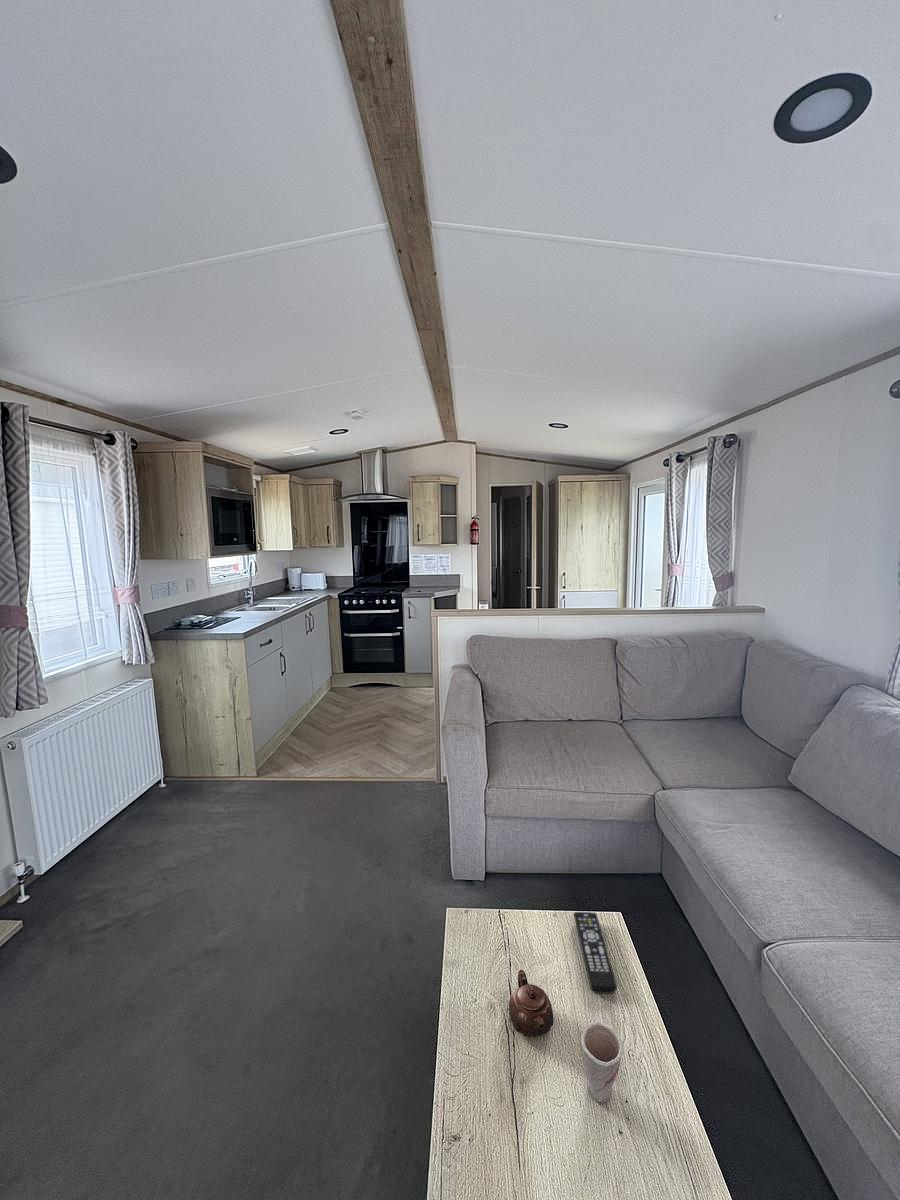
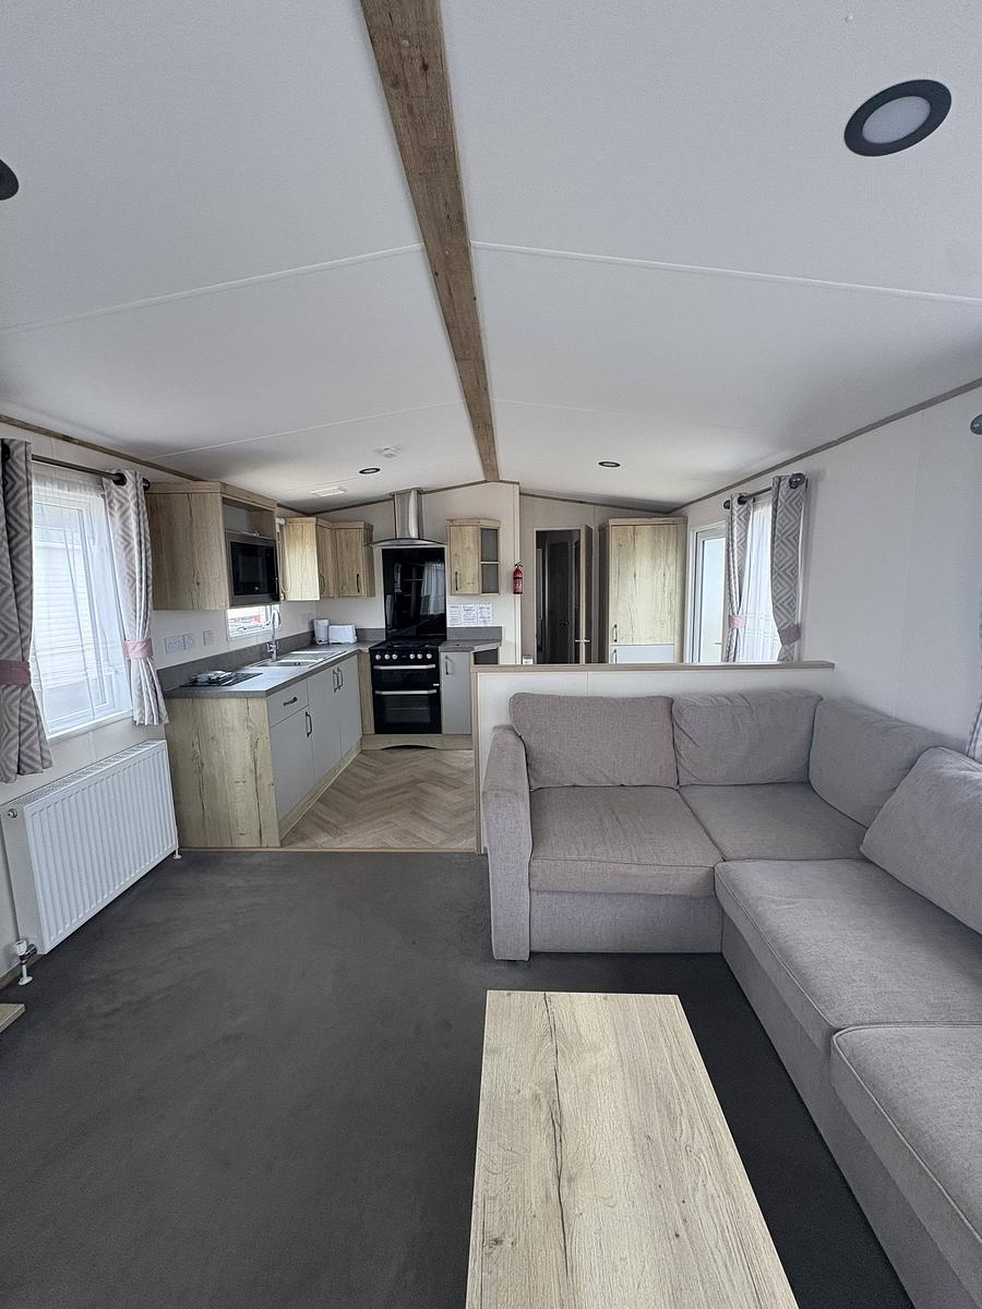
- teapot [508,969,554,1038]
- cup [580,1021,625,1103]
- remote control [573,911,618,995]
